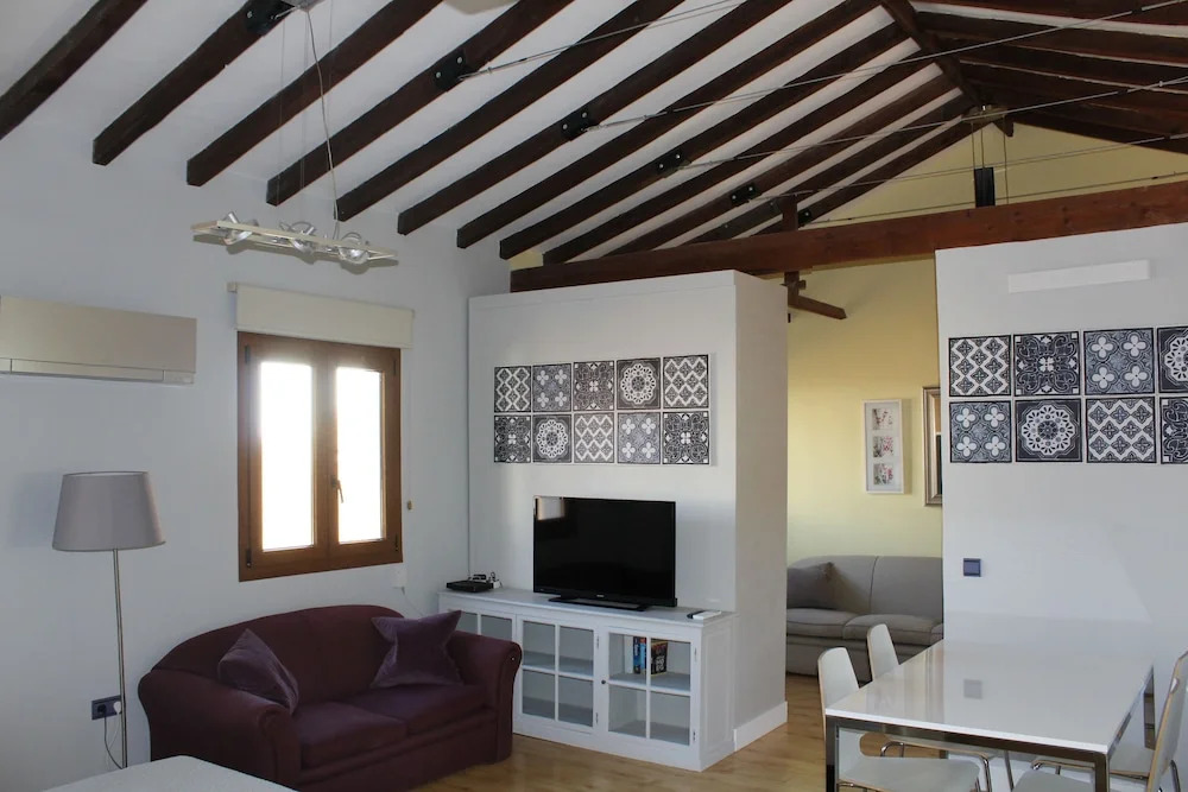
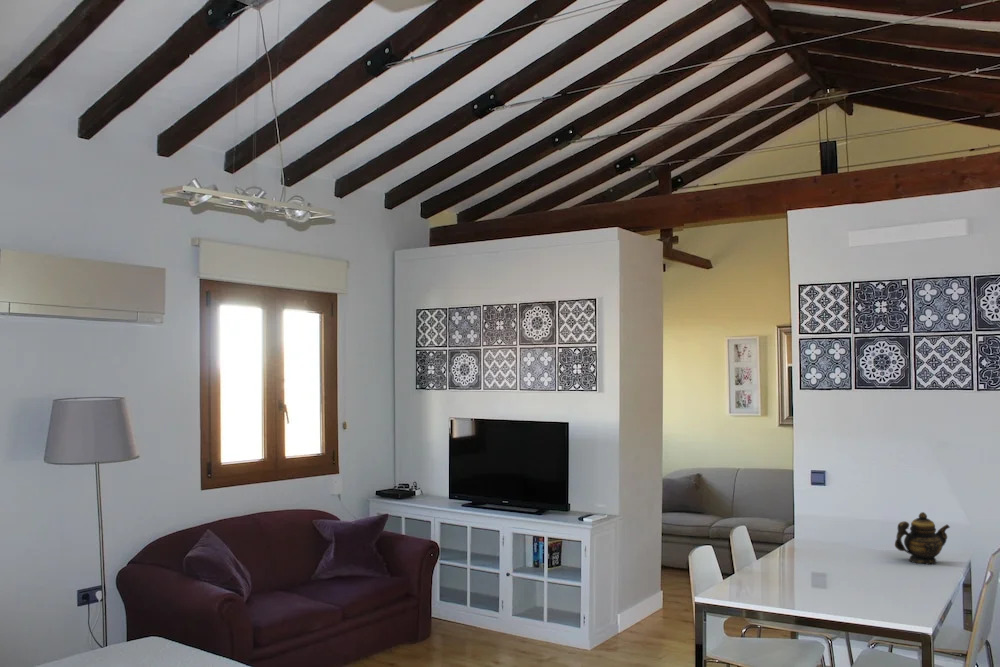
+ teapot [894,511,951,565]
